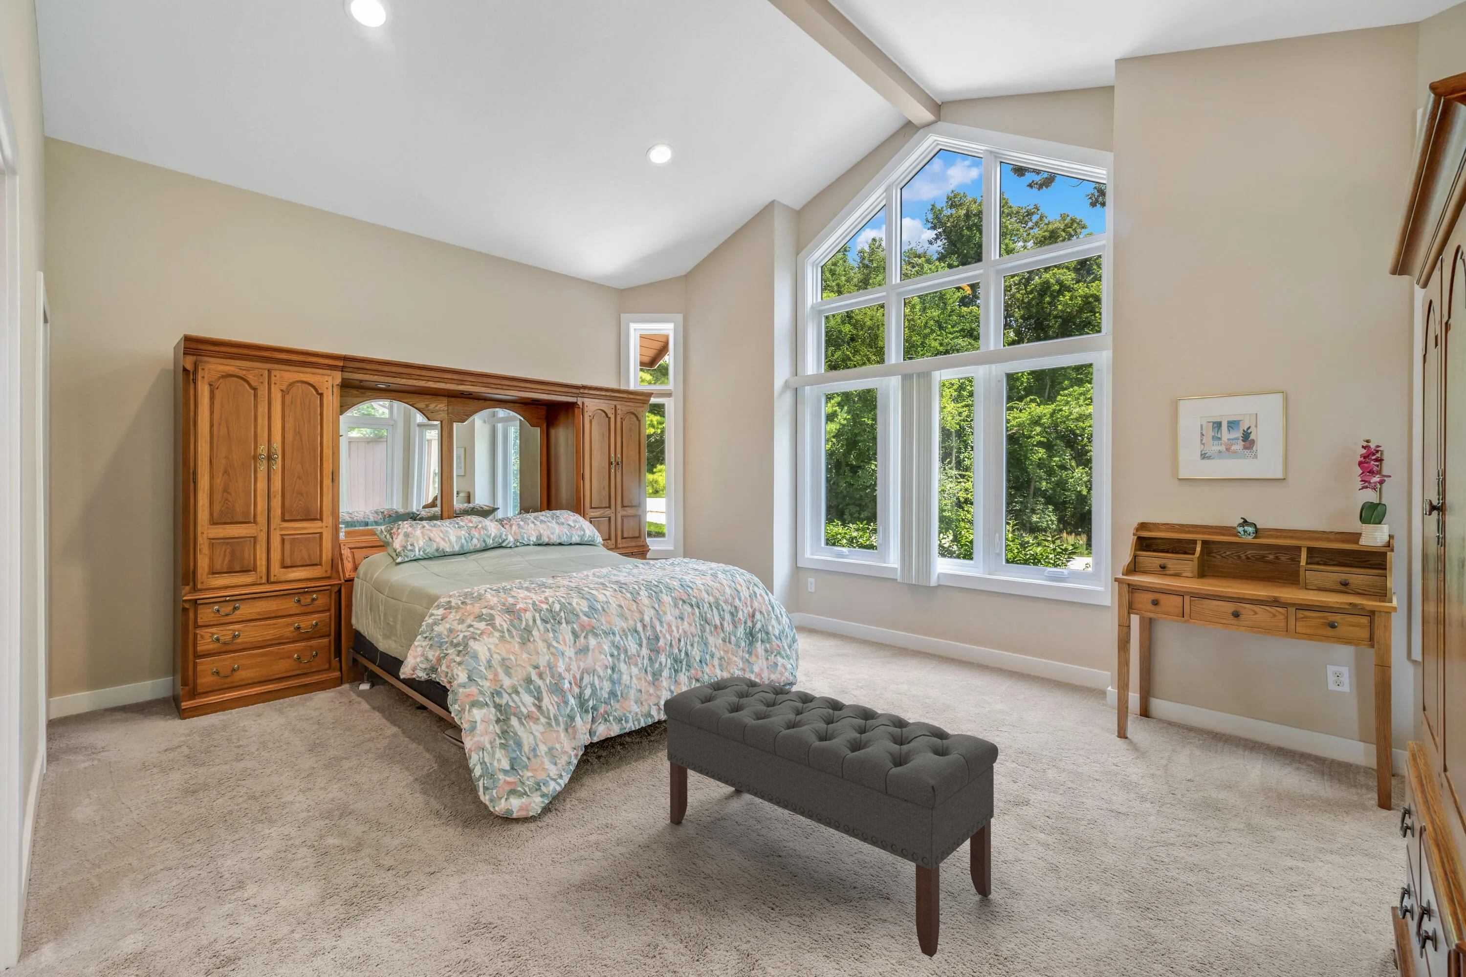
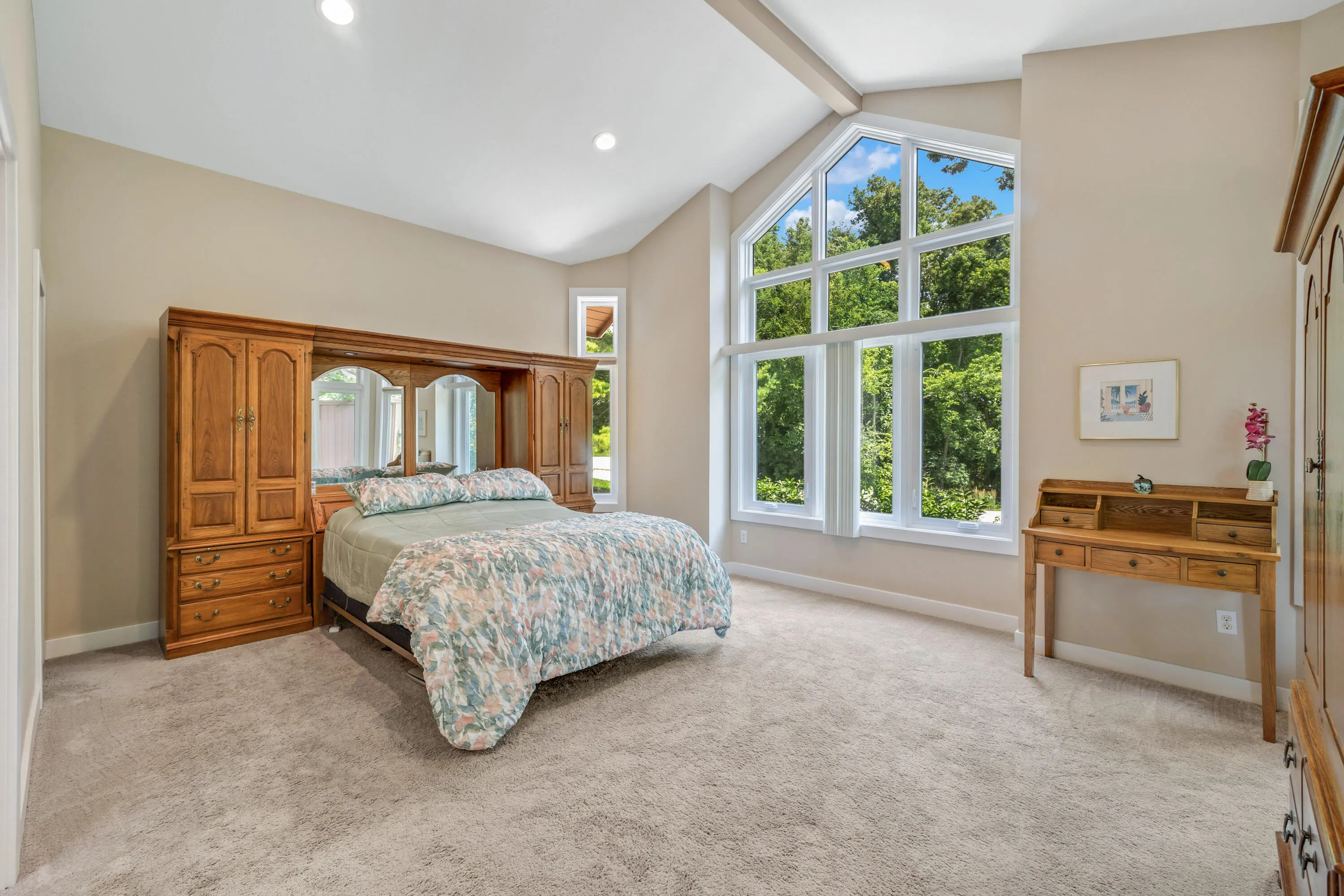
- bench [663,676,999,958]
